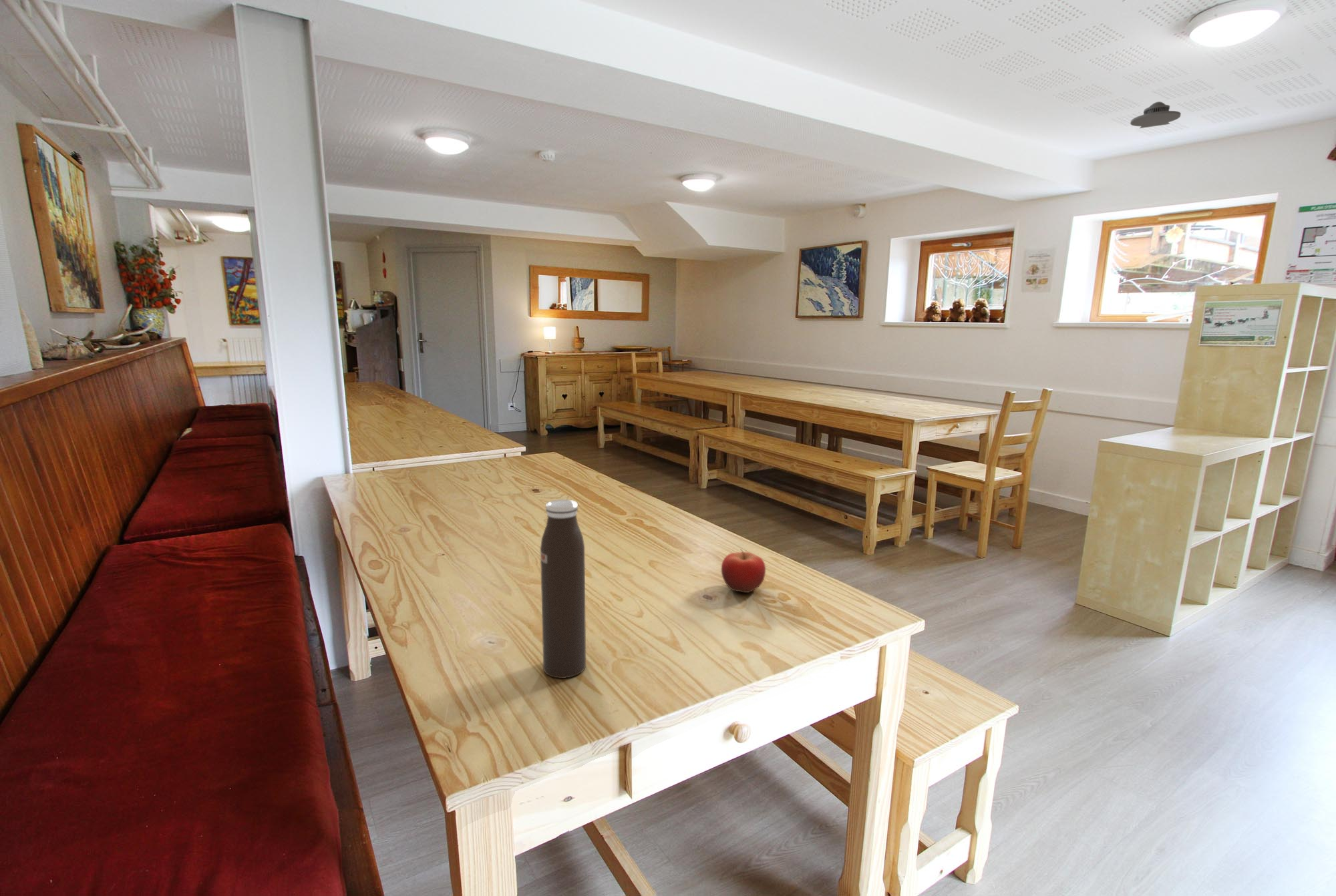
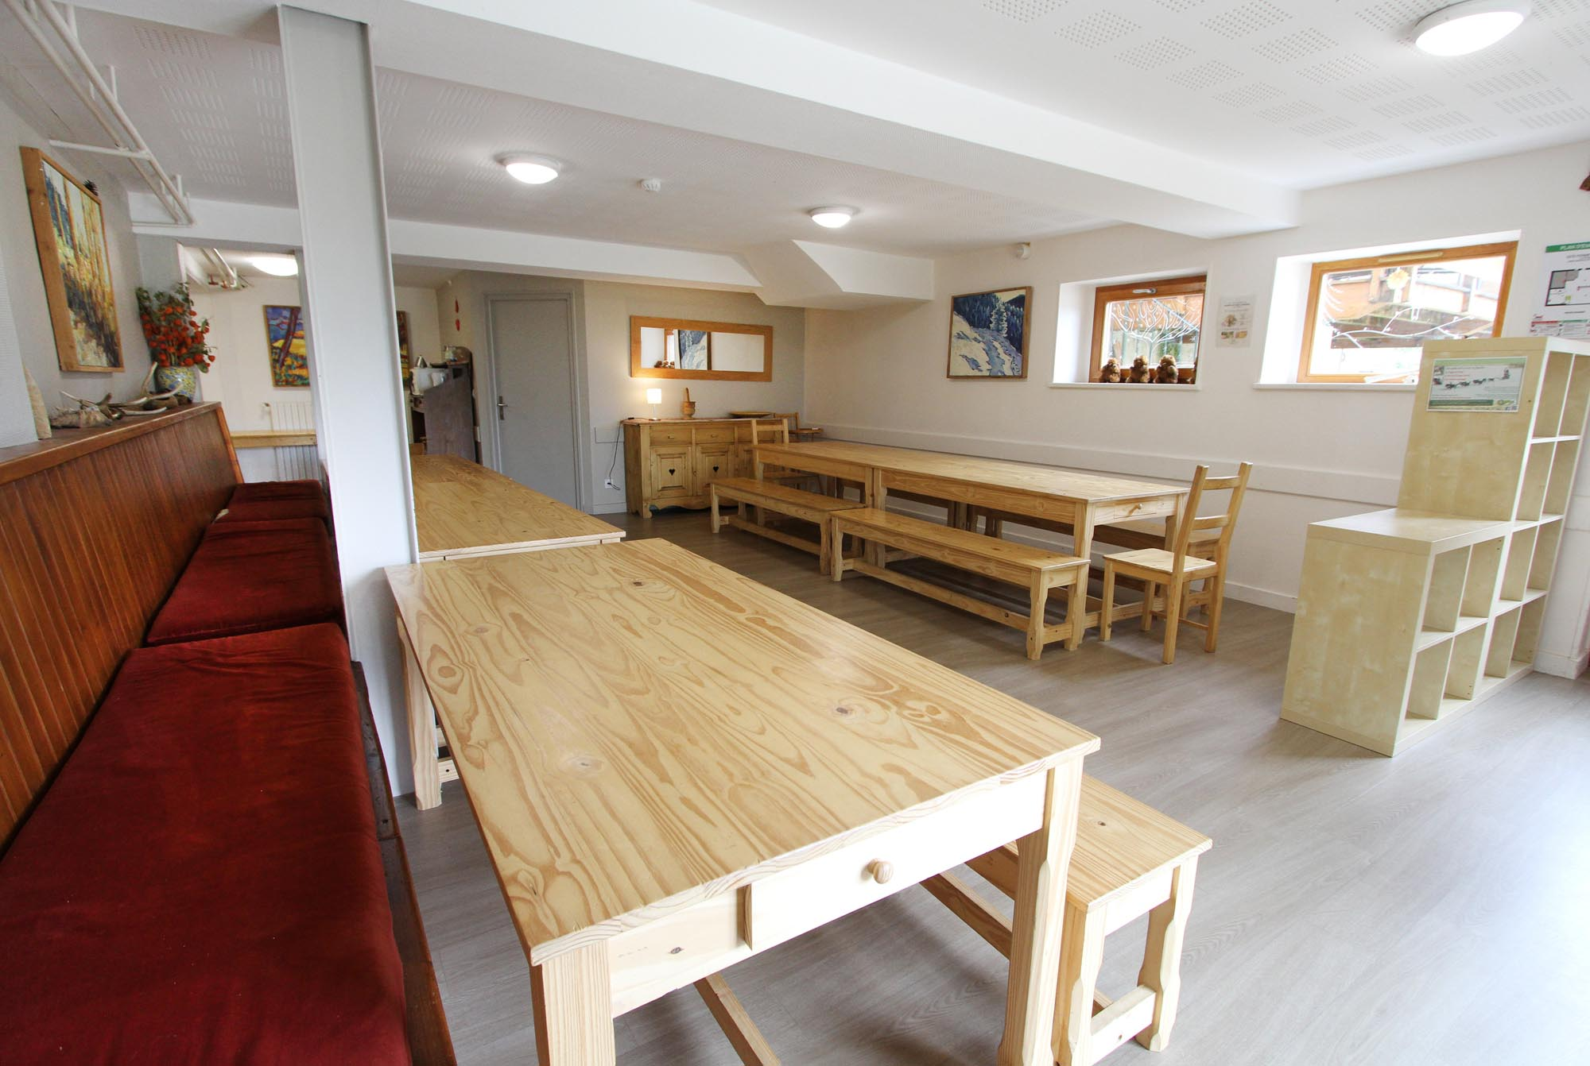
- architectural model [1130,101,1182,129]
- fruit [721,548,766,594]
- water bottle [540,499,587,679]
